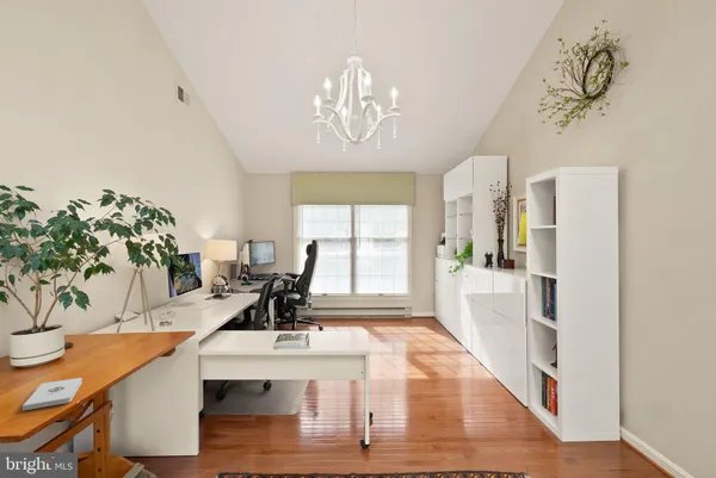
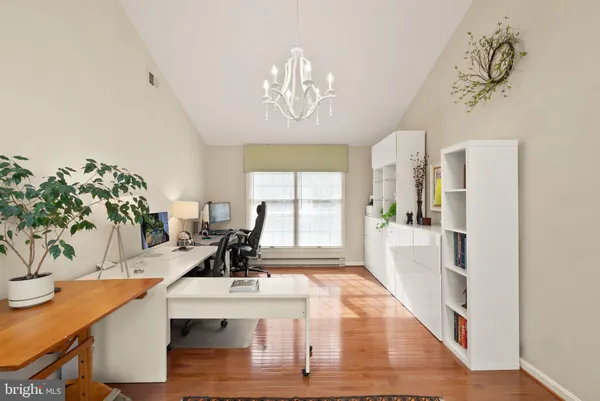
- notepad [21,377,84,411]
